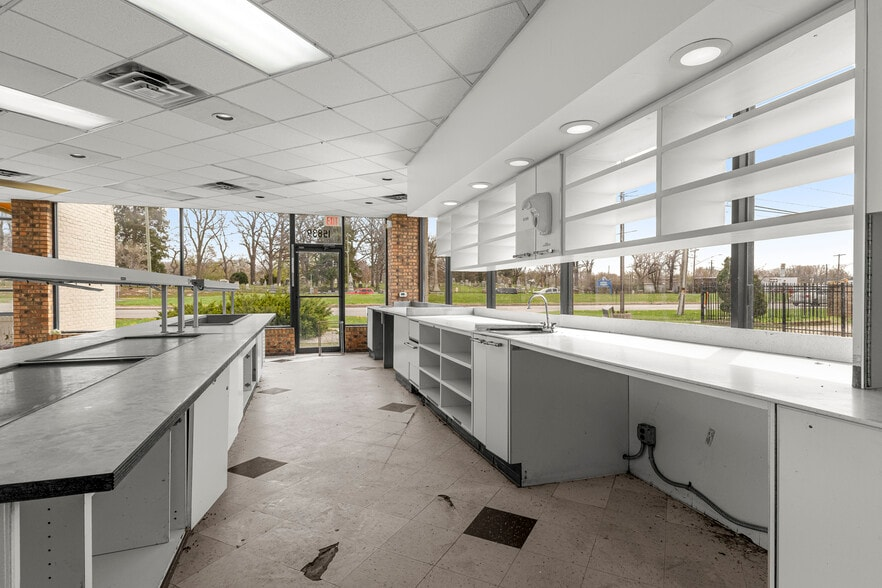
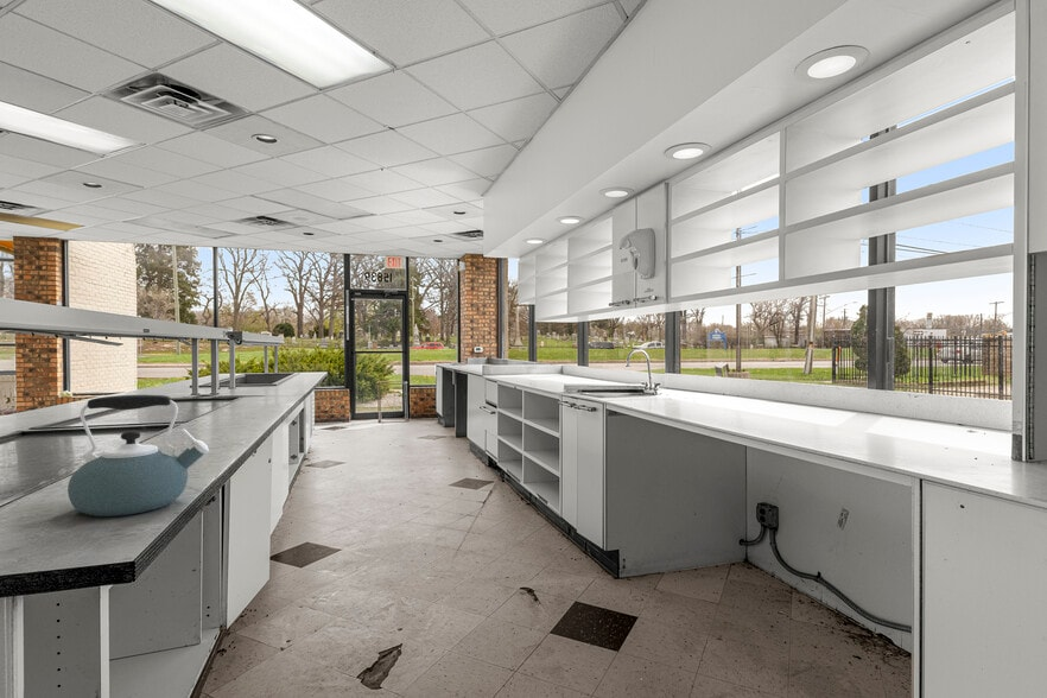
+ kettle [66,394,210,518]
